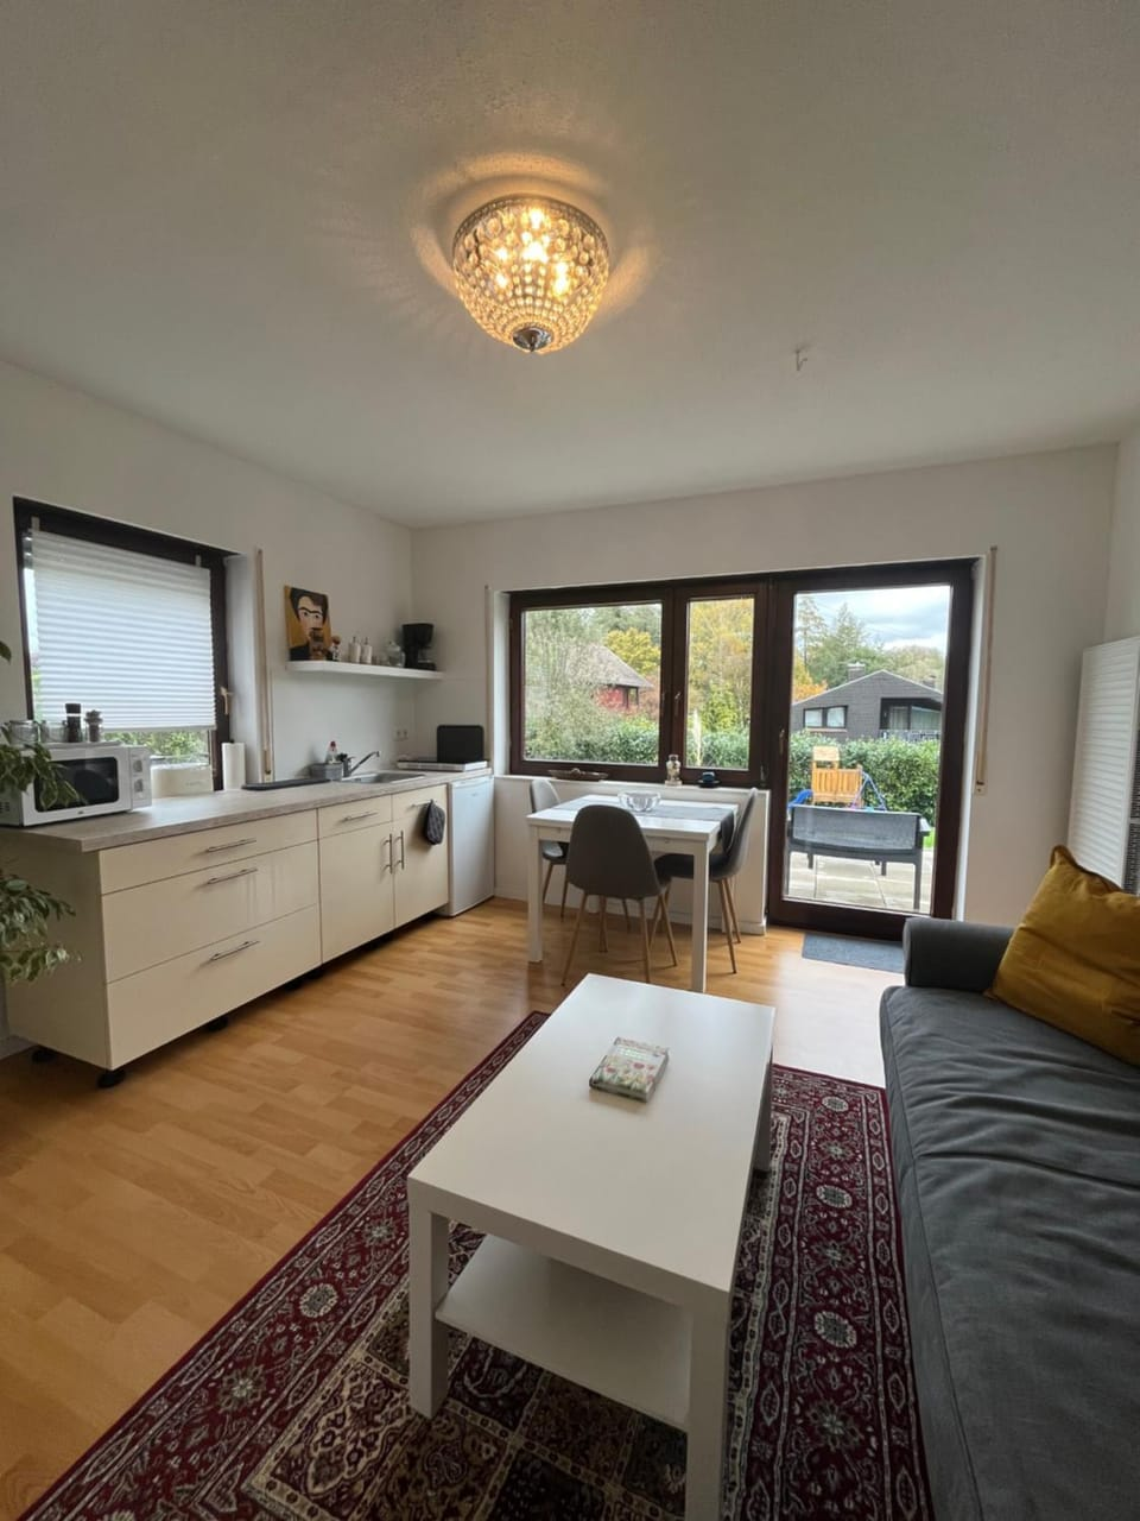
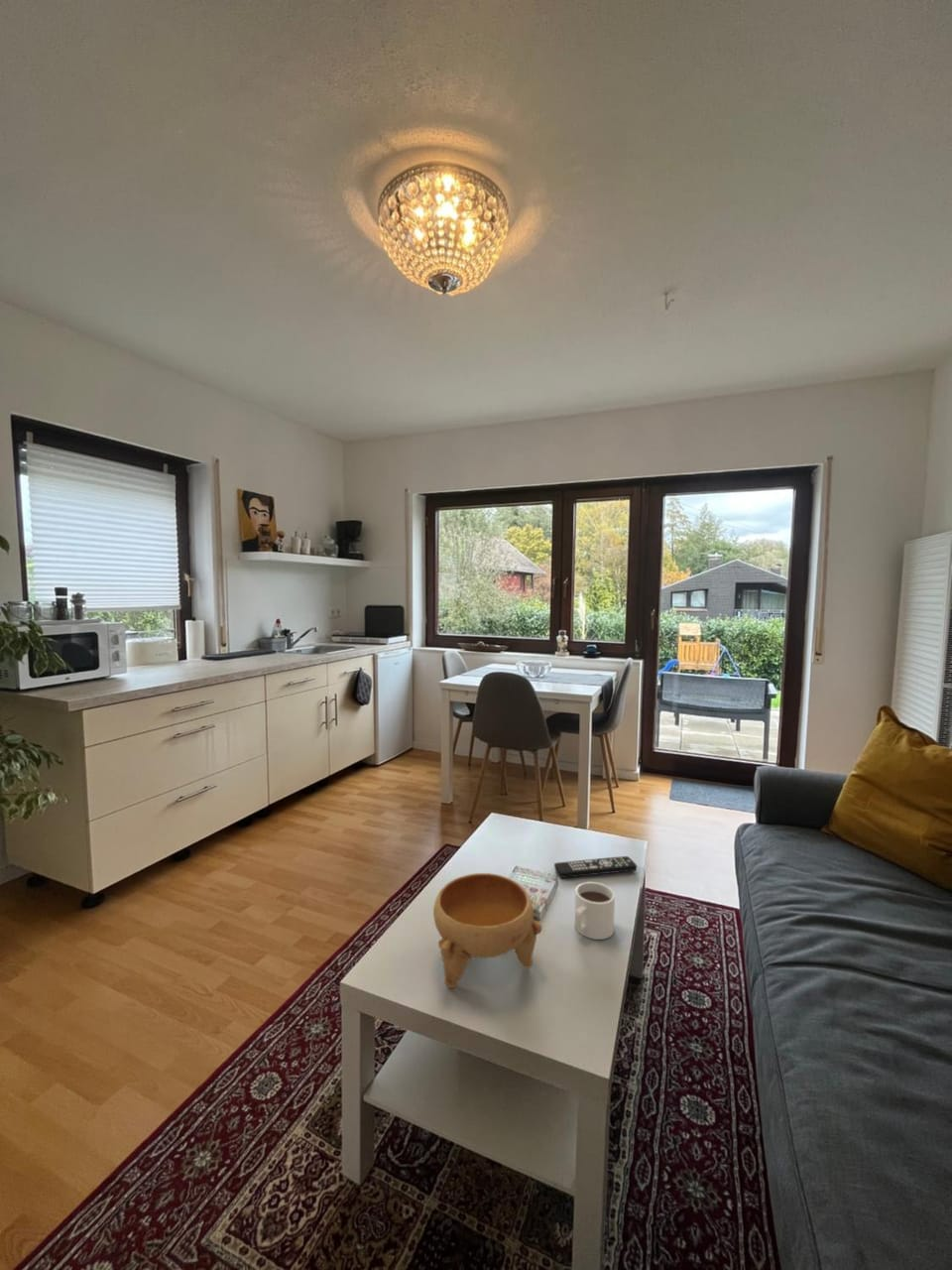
+ mug [574,881,616,941]
+ bowl [432,872,543,989]
+ remote control [553,855,638,879]
